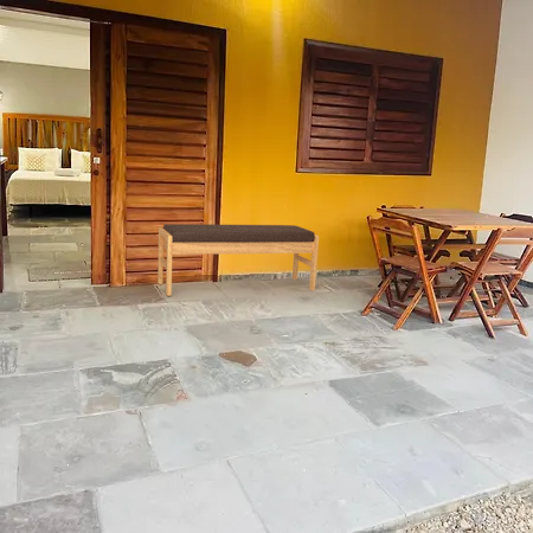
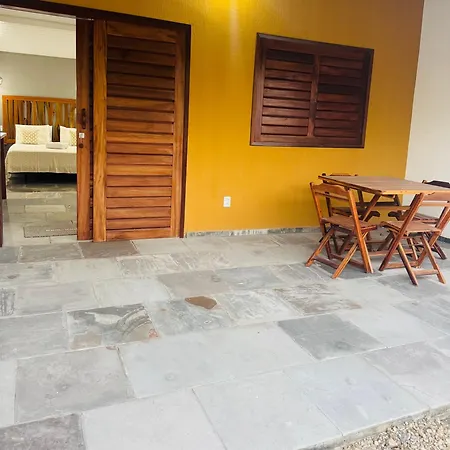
- bench [156,223,320,297]
